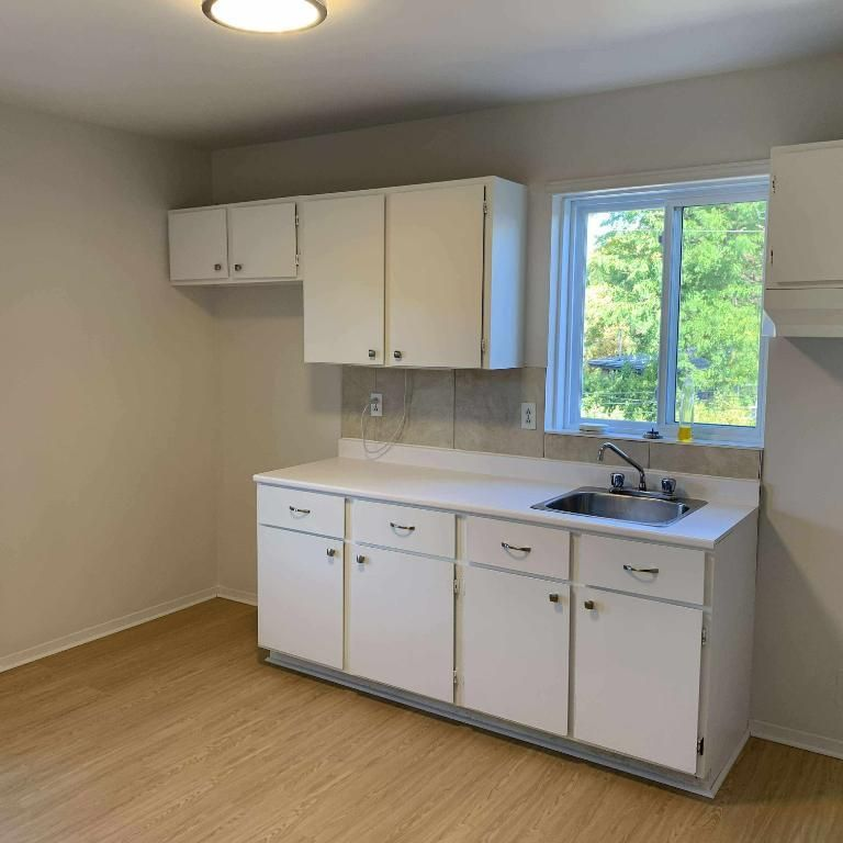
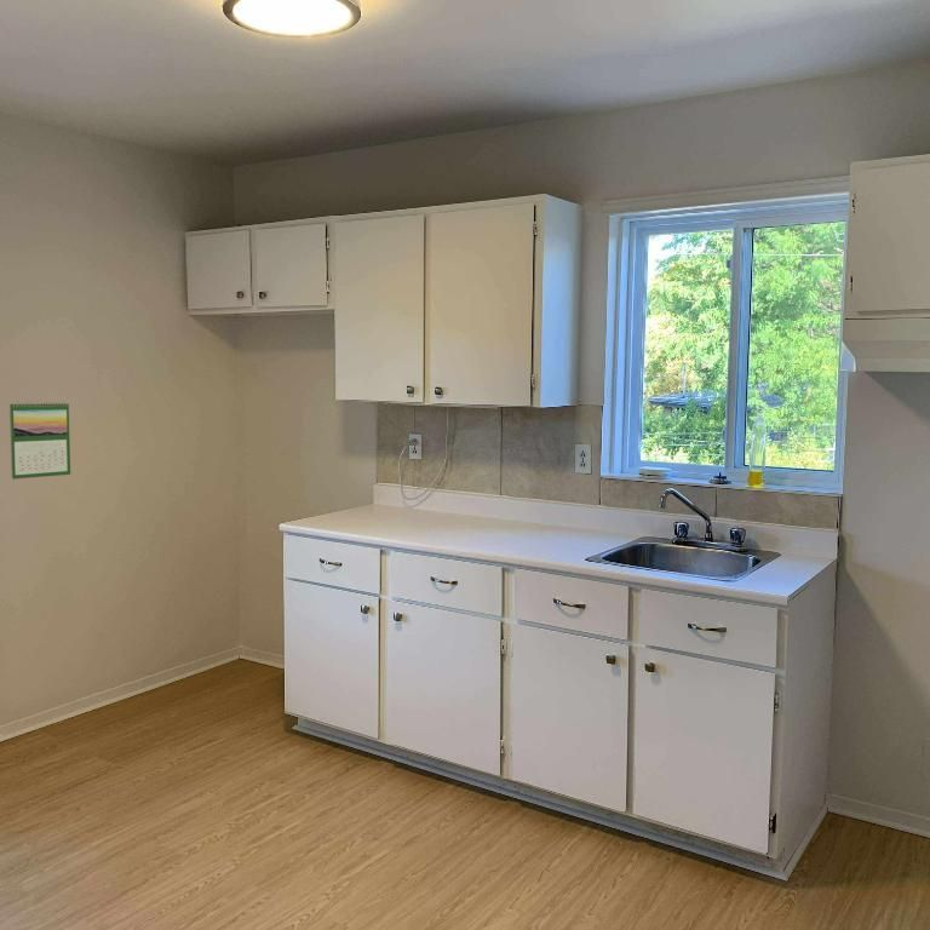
+ calendar [8,400,71,481]
